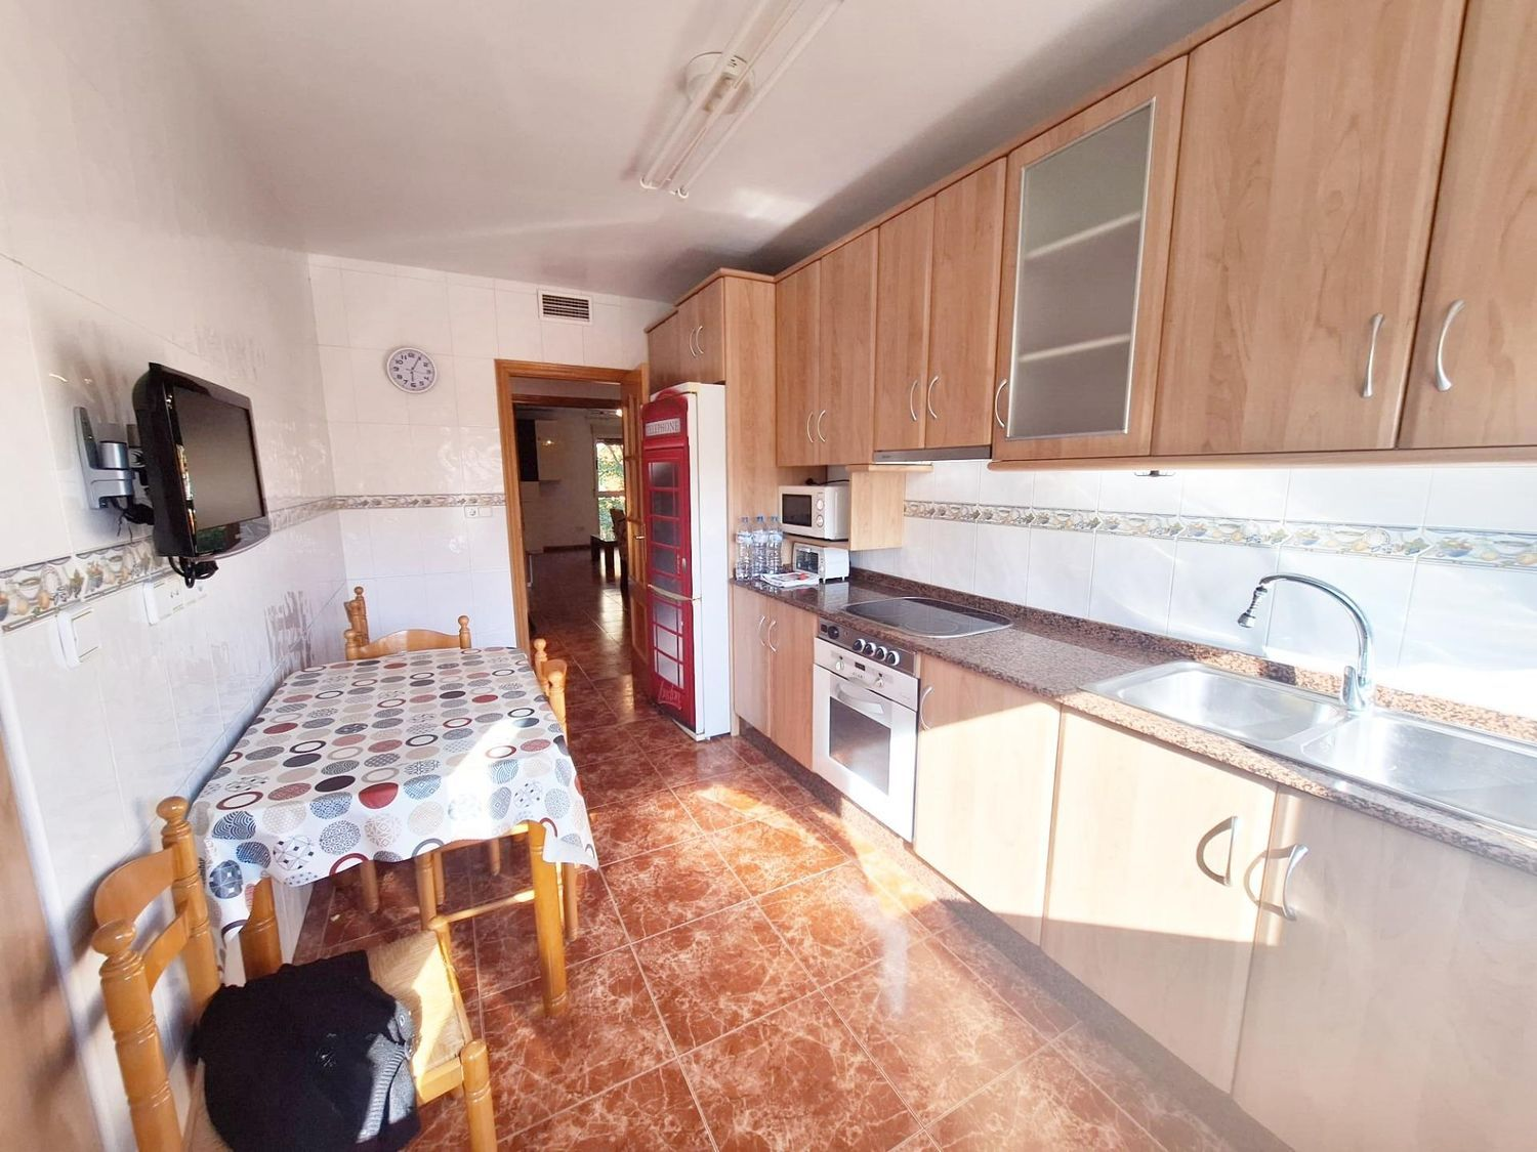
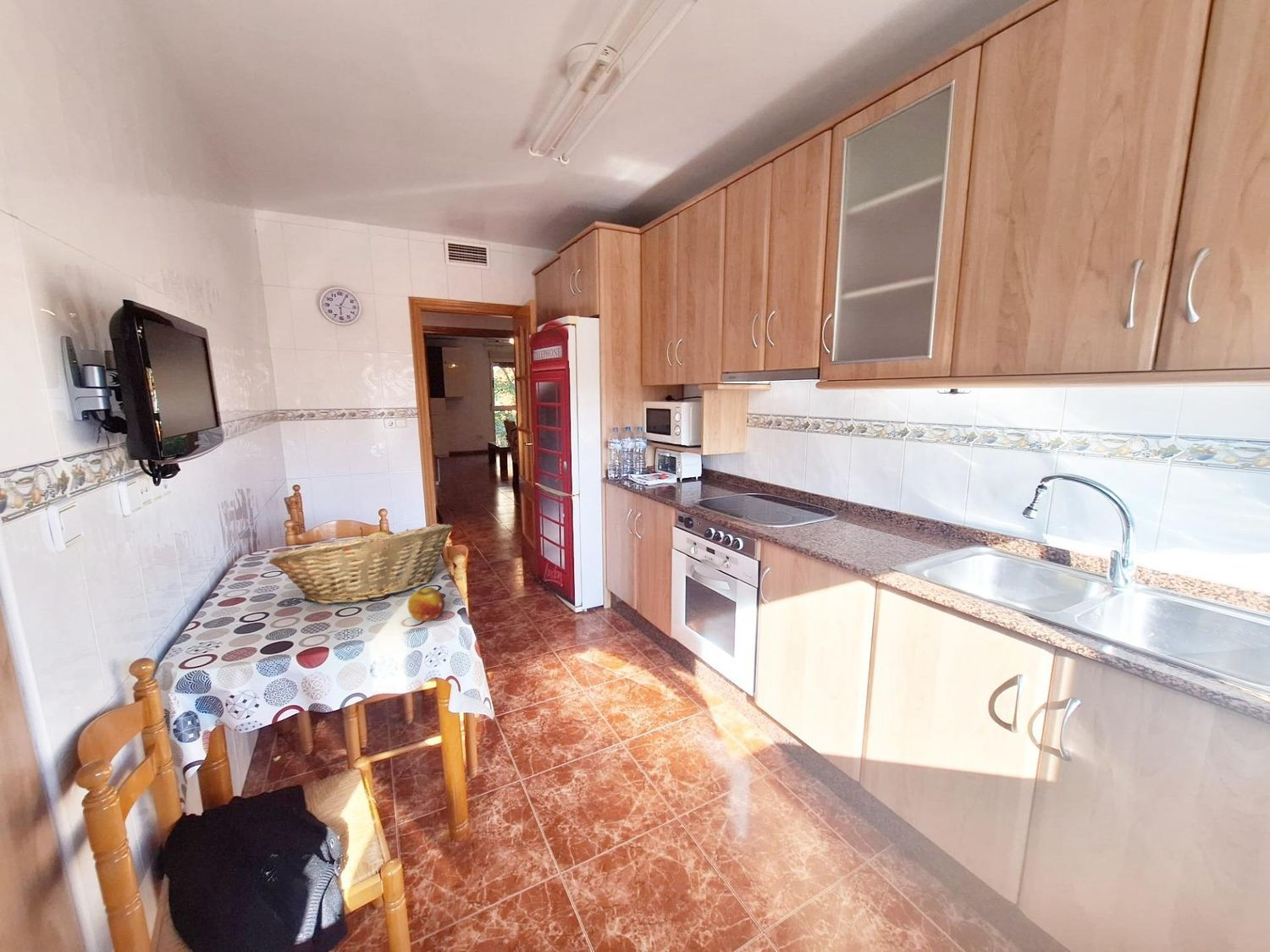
+ fruit [407,586,446,622]
+ fruit basket [268,523,454,605]
